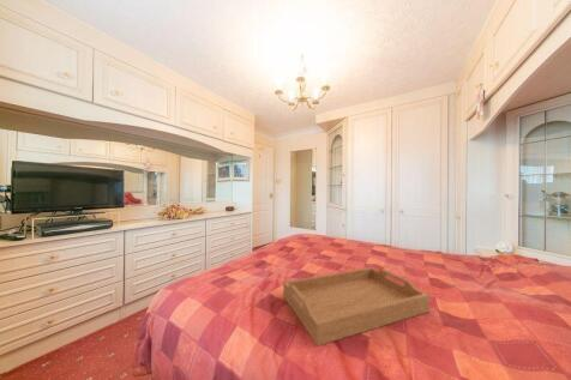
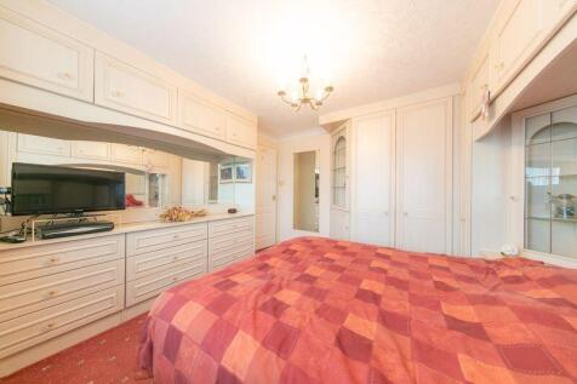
- serving tray [282,266,431,346]
